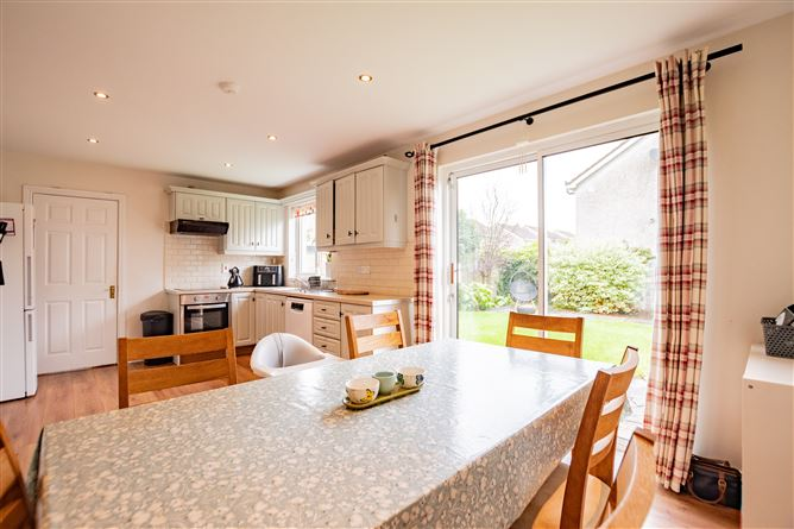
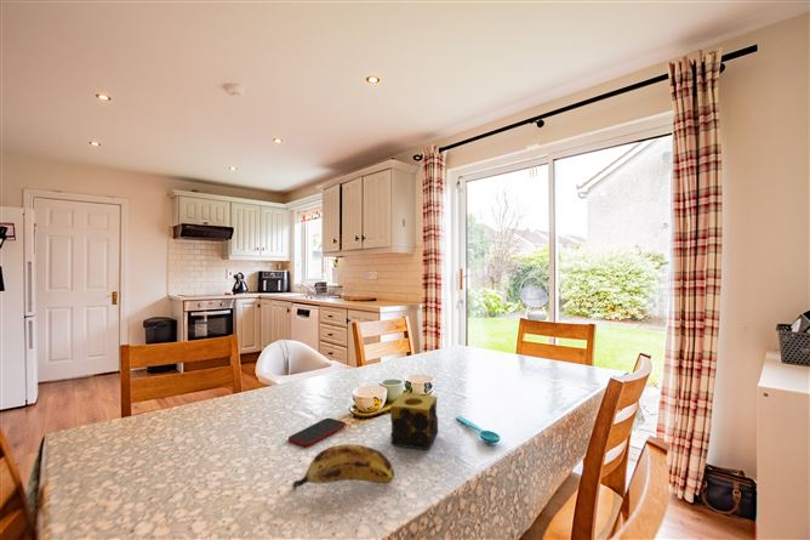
+ candle [389,393,439,451]
+ banana [291,443,395,489]
+ spoon [455,415,501,444]
+ smartphone [287,417,347,448]
